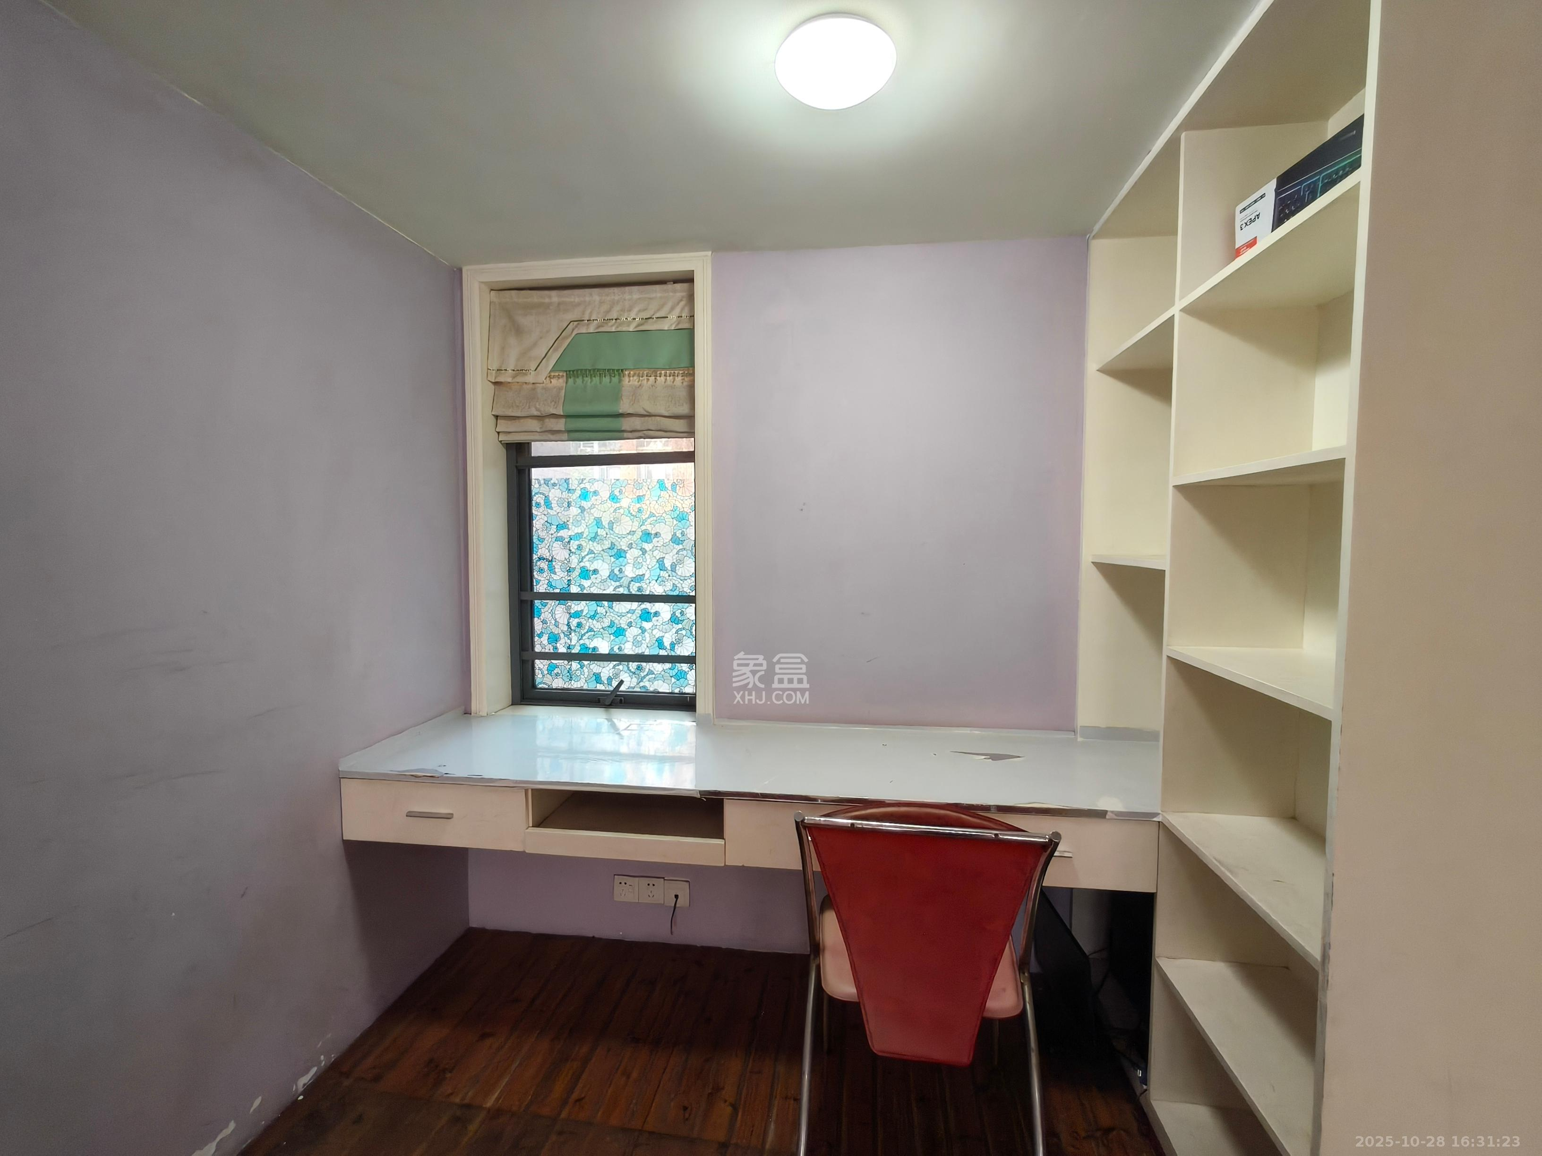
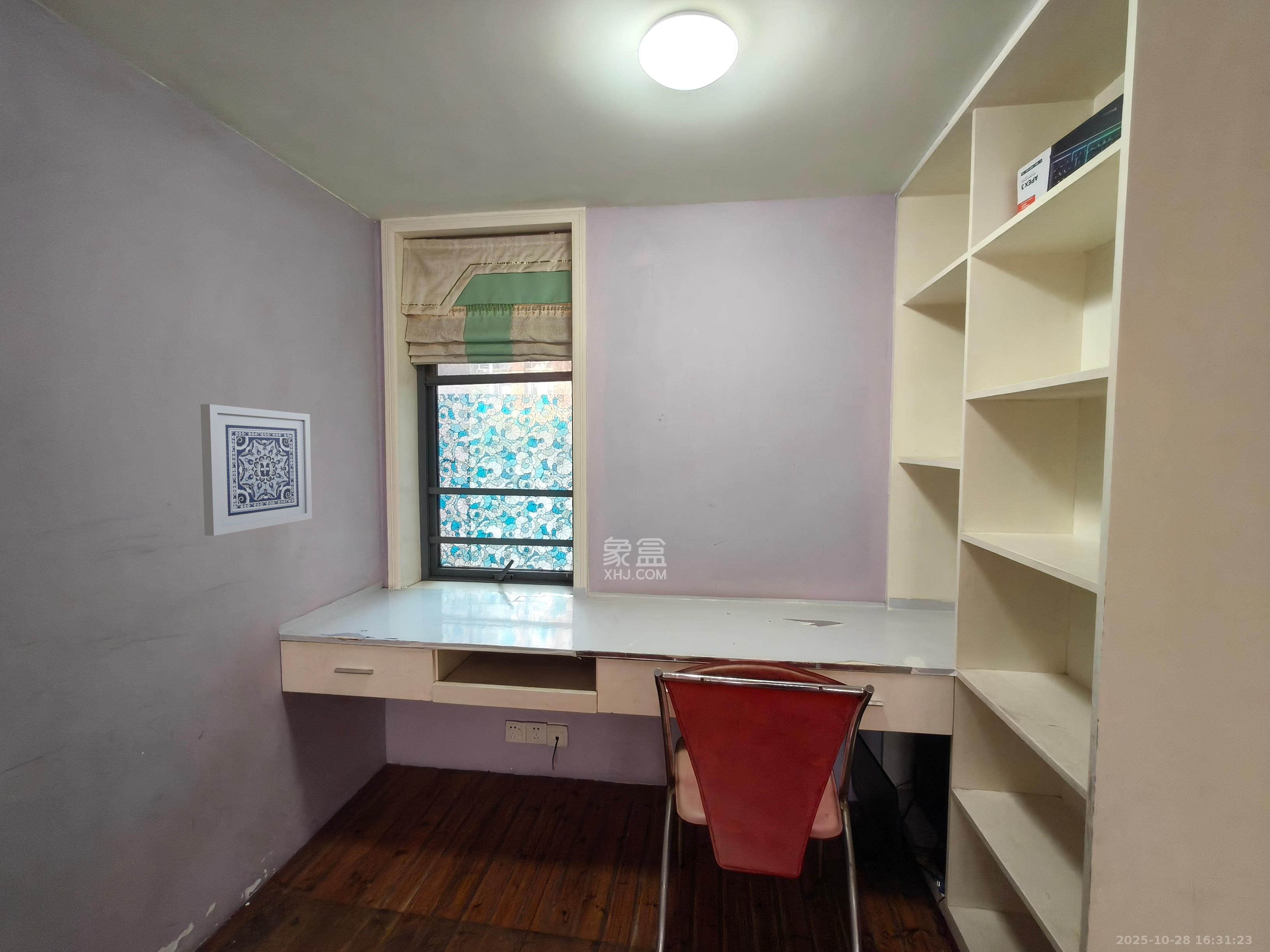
+ wall art [200,404,312,536]
